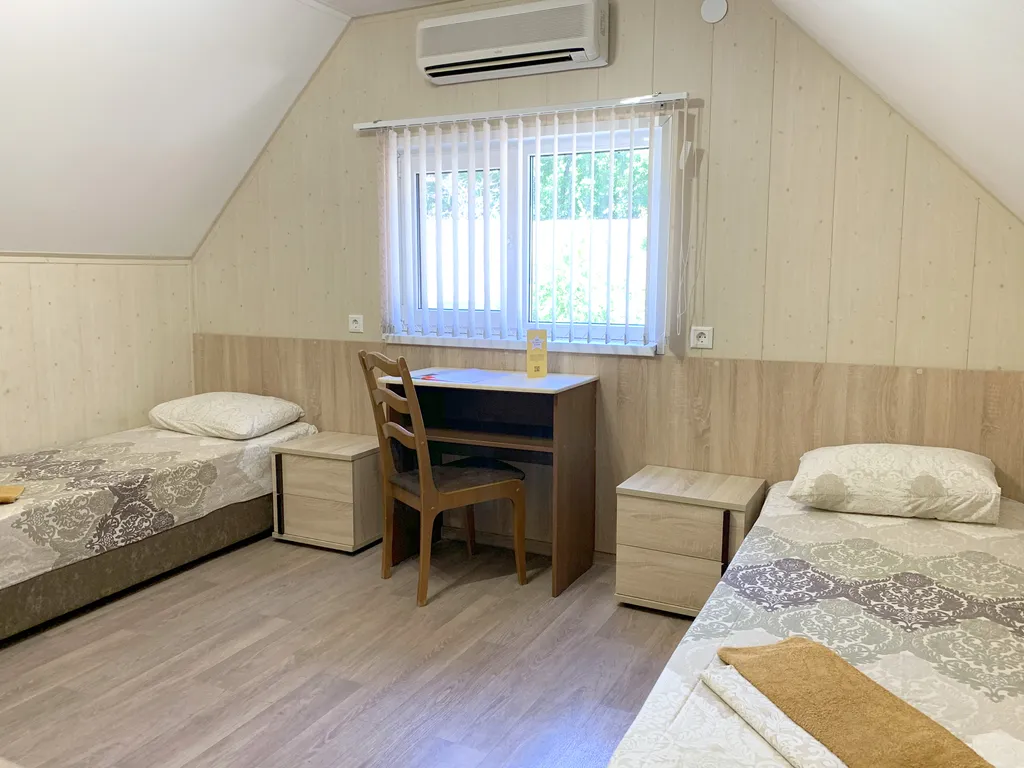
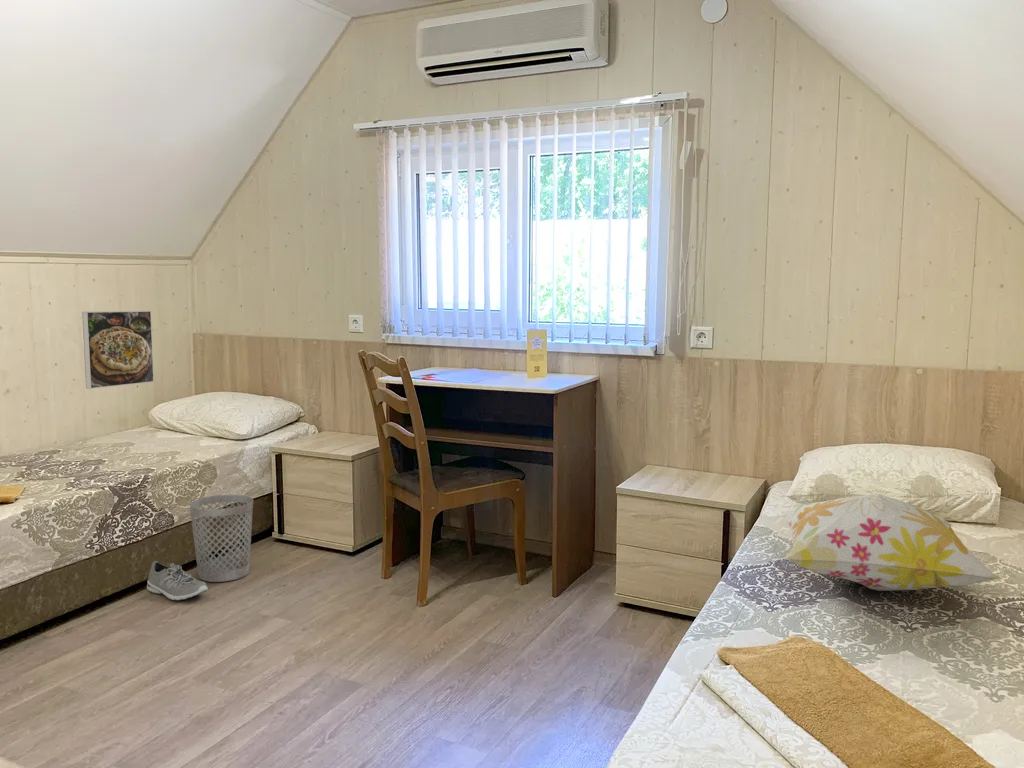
+ decorative pillow [780,493,1001,592]
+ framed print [81,310,155,390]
+ sneaker [146,560,209,601]
+ wastebasket [188,494,254,583]
